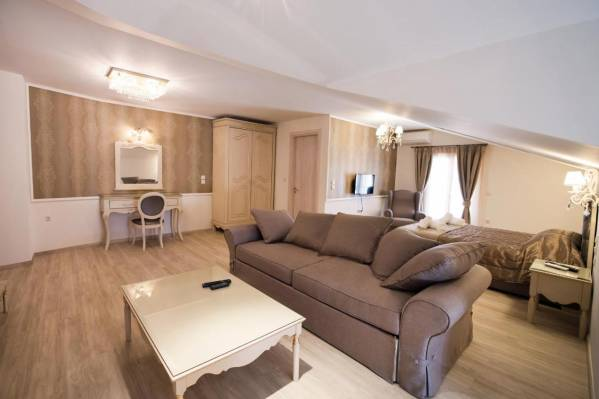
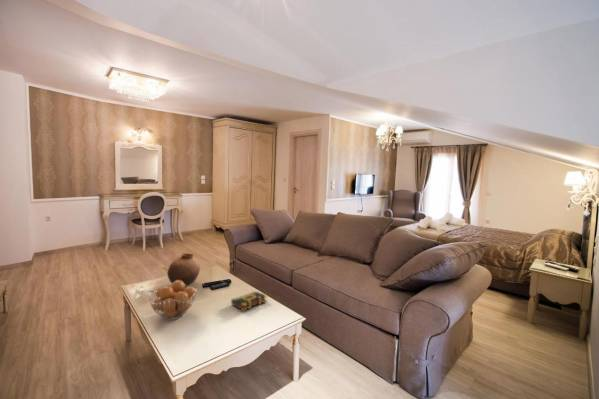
+ pottery [166,252,201,287]
+ fruit basket [147,280,198,321]
+ book [230,290,268,312]
